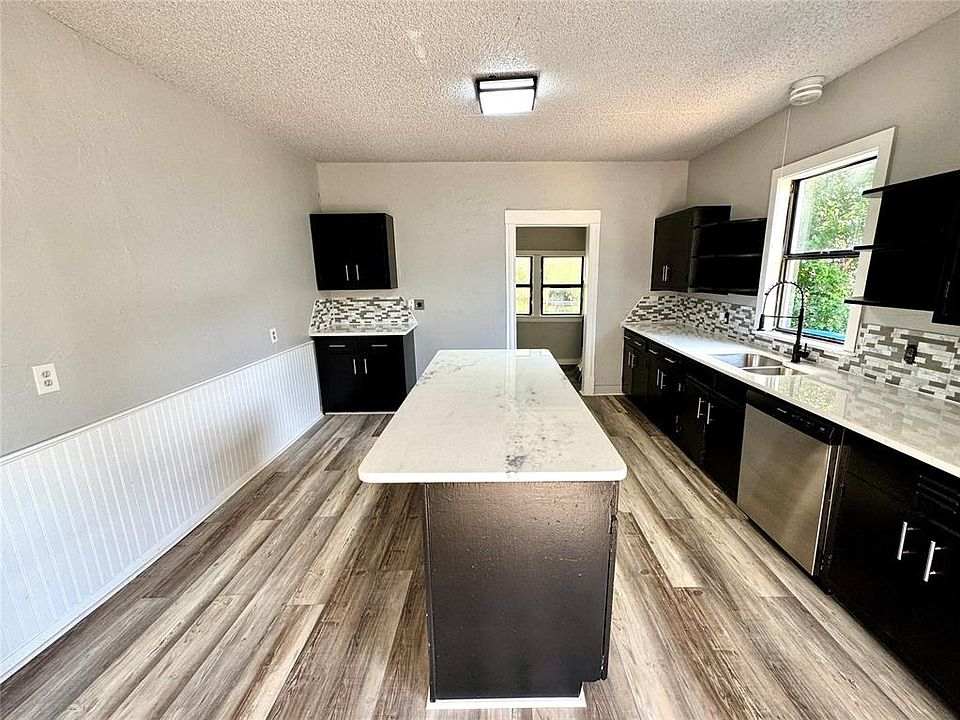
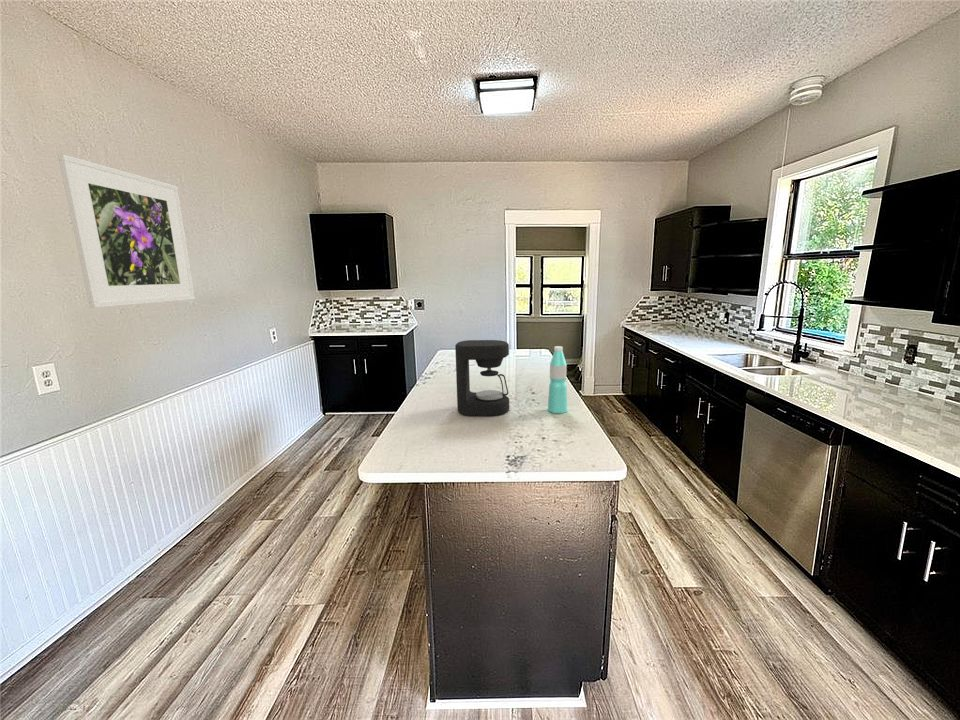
+ coffee maker [454,339,510,417]
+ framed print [57,153,196,309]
+ water bottle [547,345,568,414]
